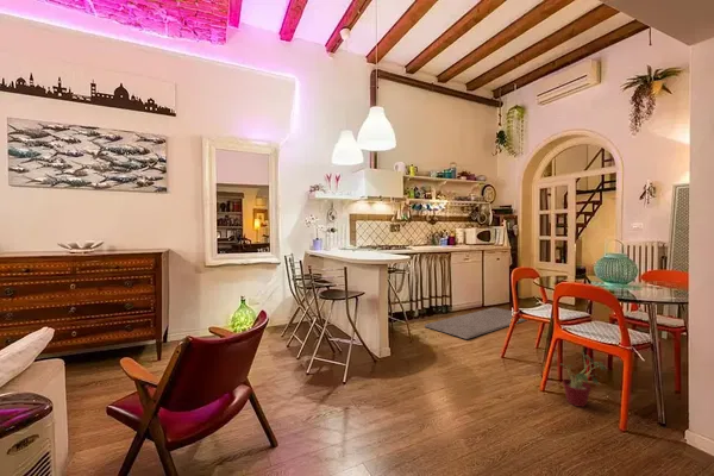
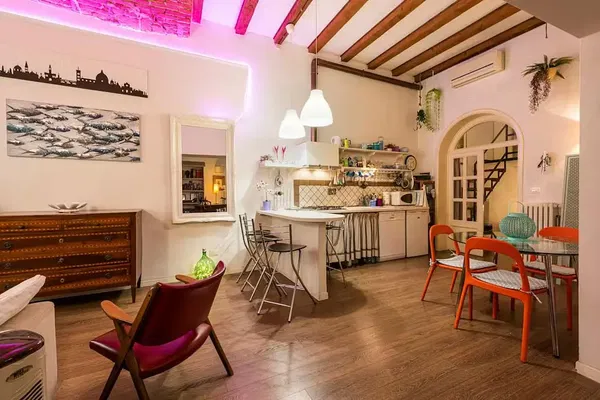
- potted plant [558,351,608,408]
- rug [424,306,526,340]
